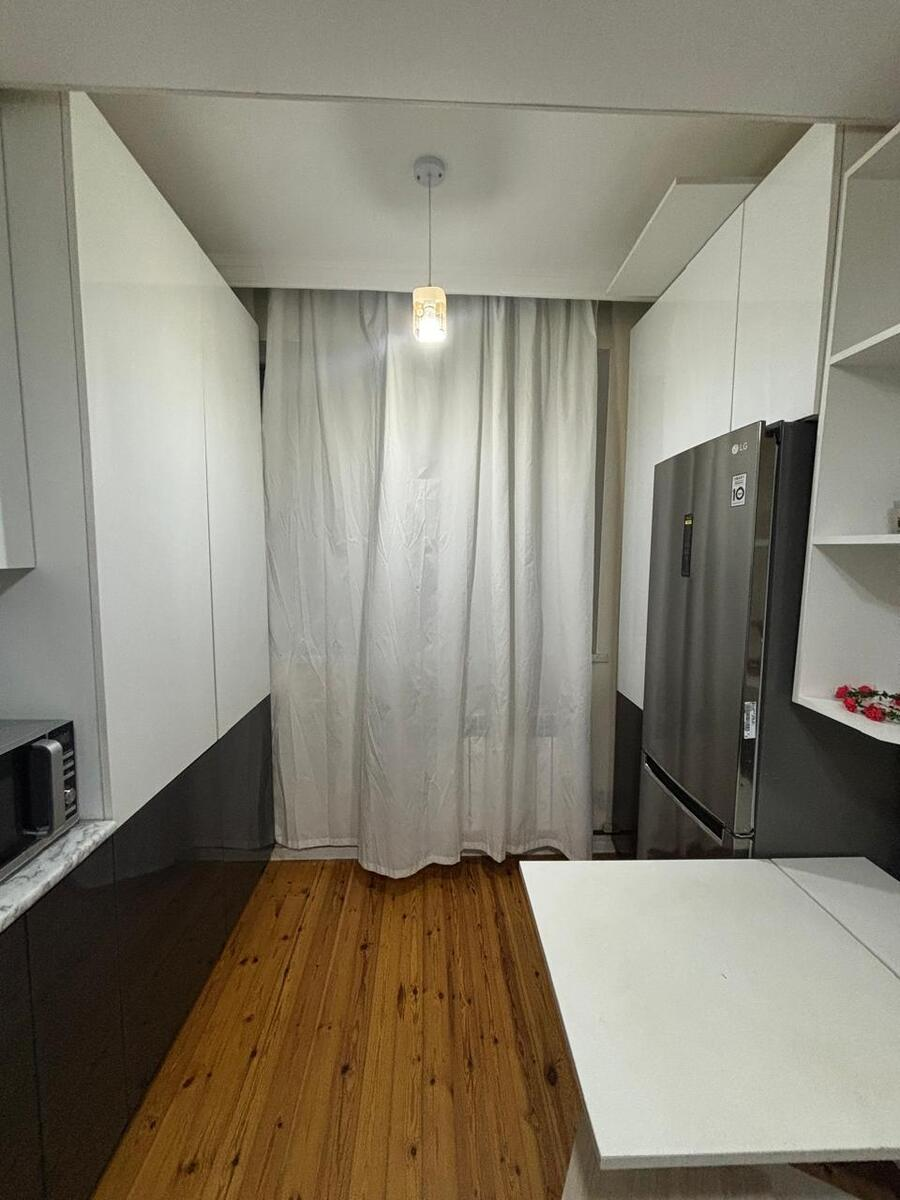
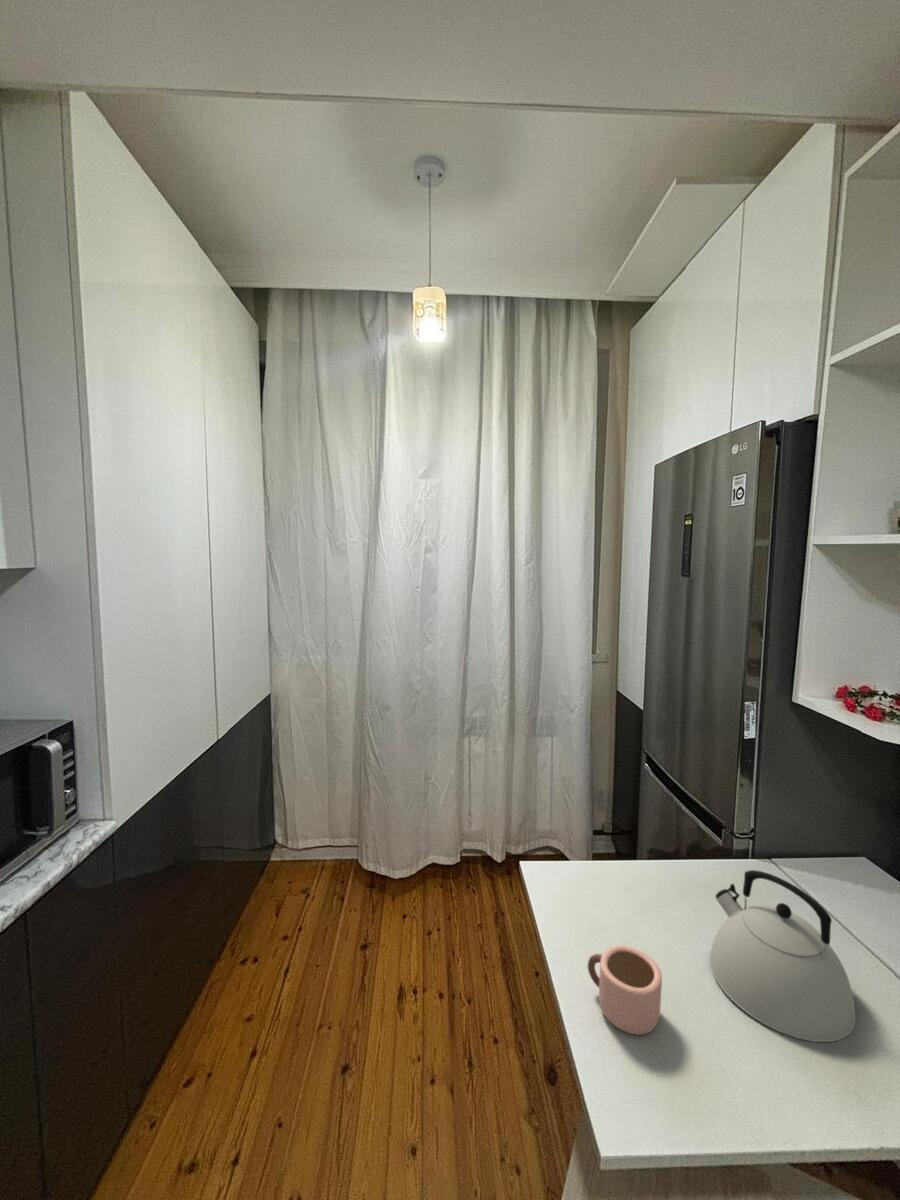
+ mug [587,944,663,1036]
+ kettle [708,869,857,1043]
